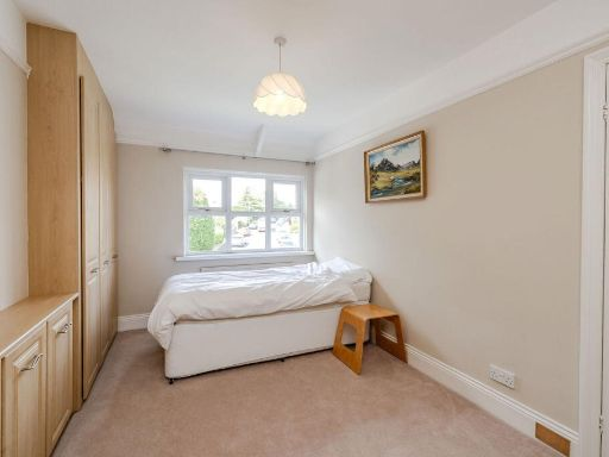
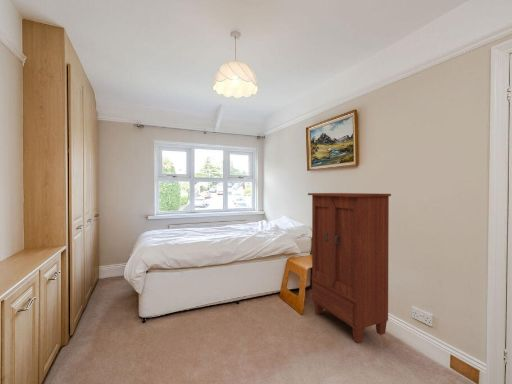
+ cabinet [307,192,392,344]
